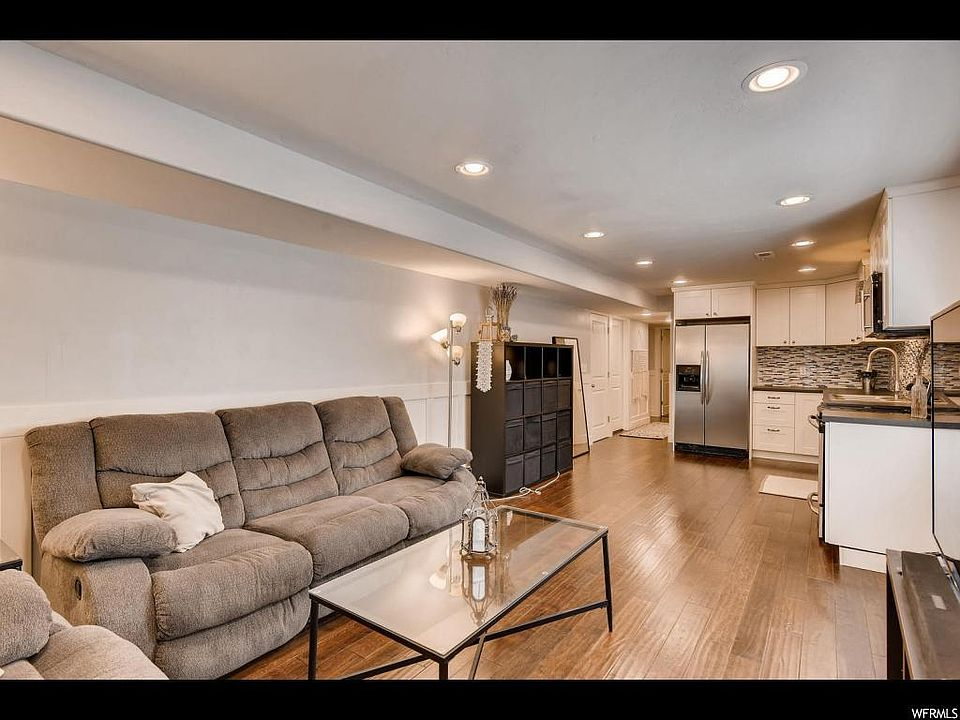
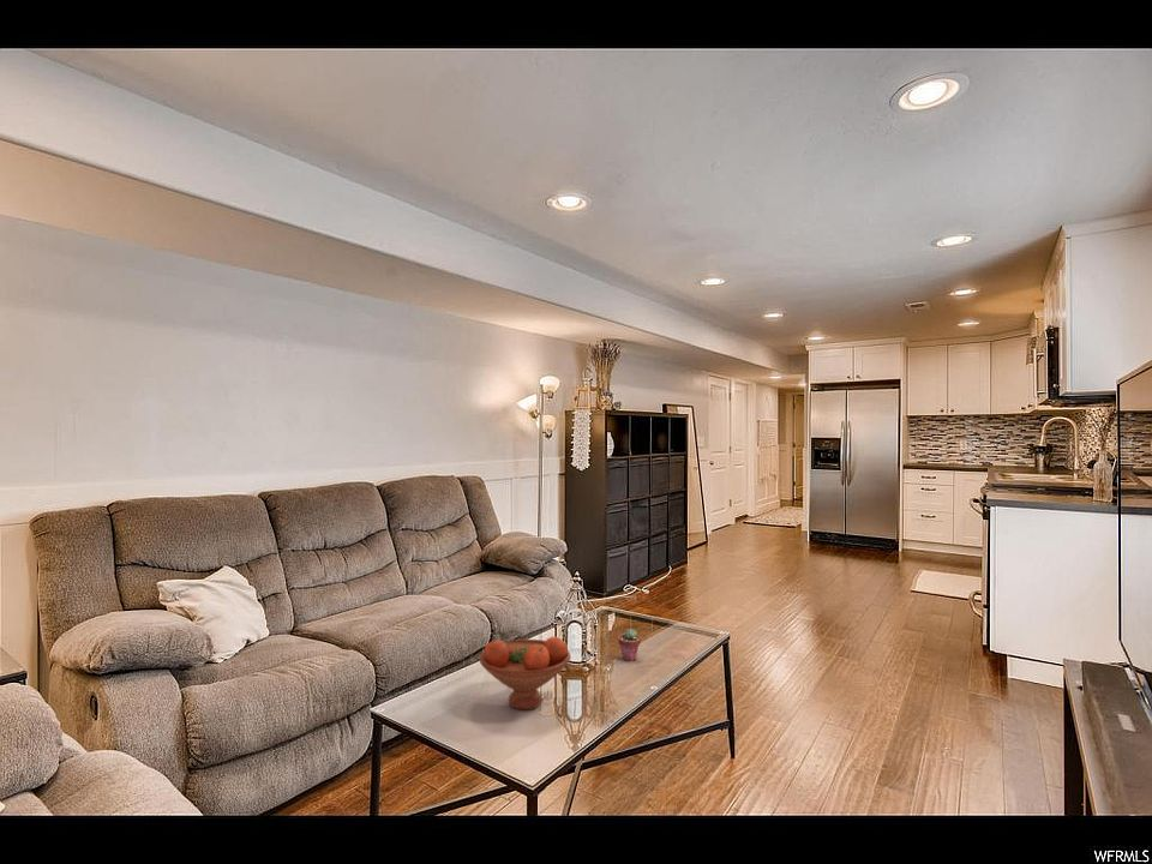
+ fruit bowl [478,635,572,710]
+ potted succulent [617,628,642,662]
